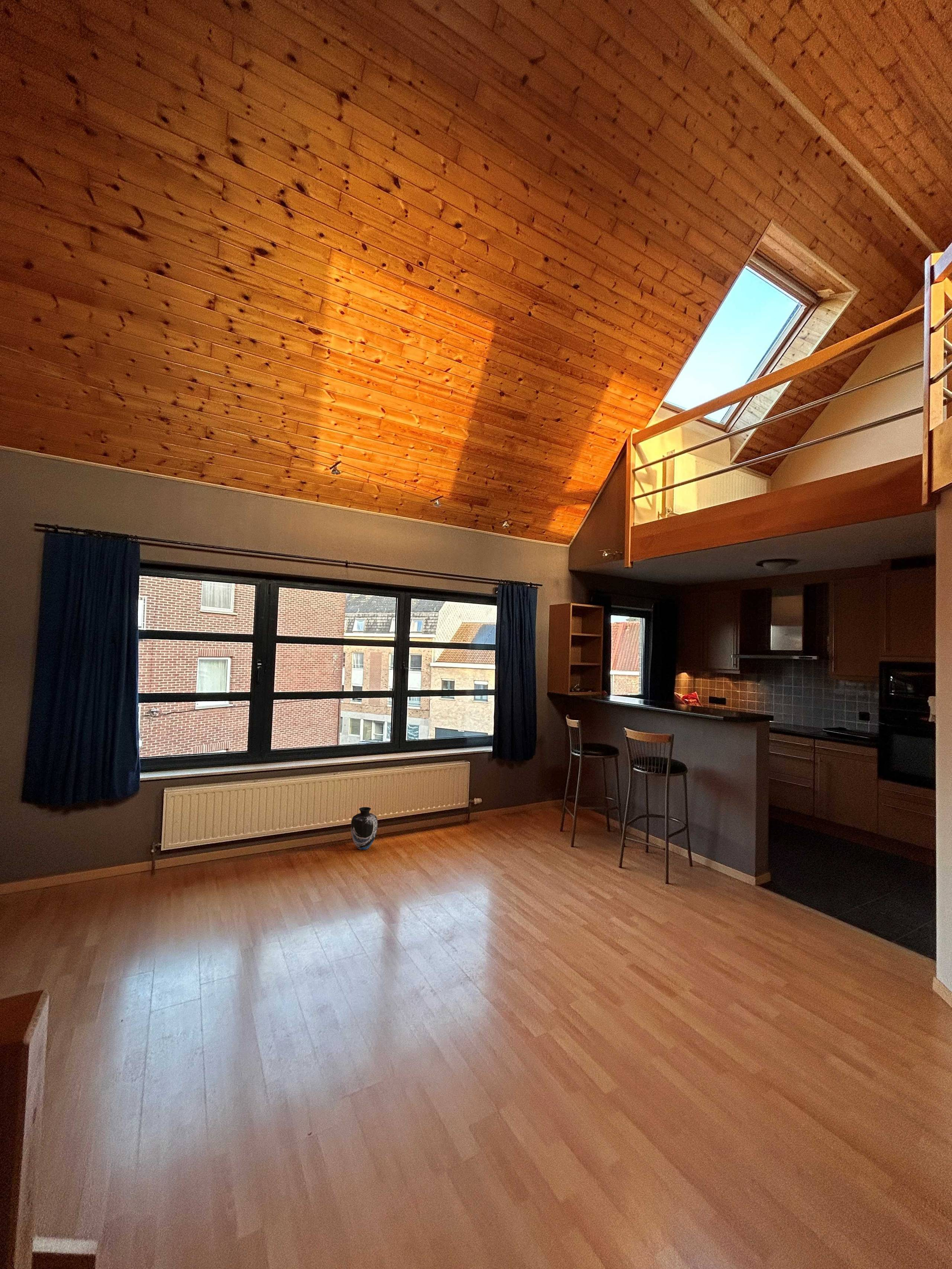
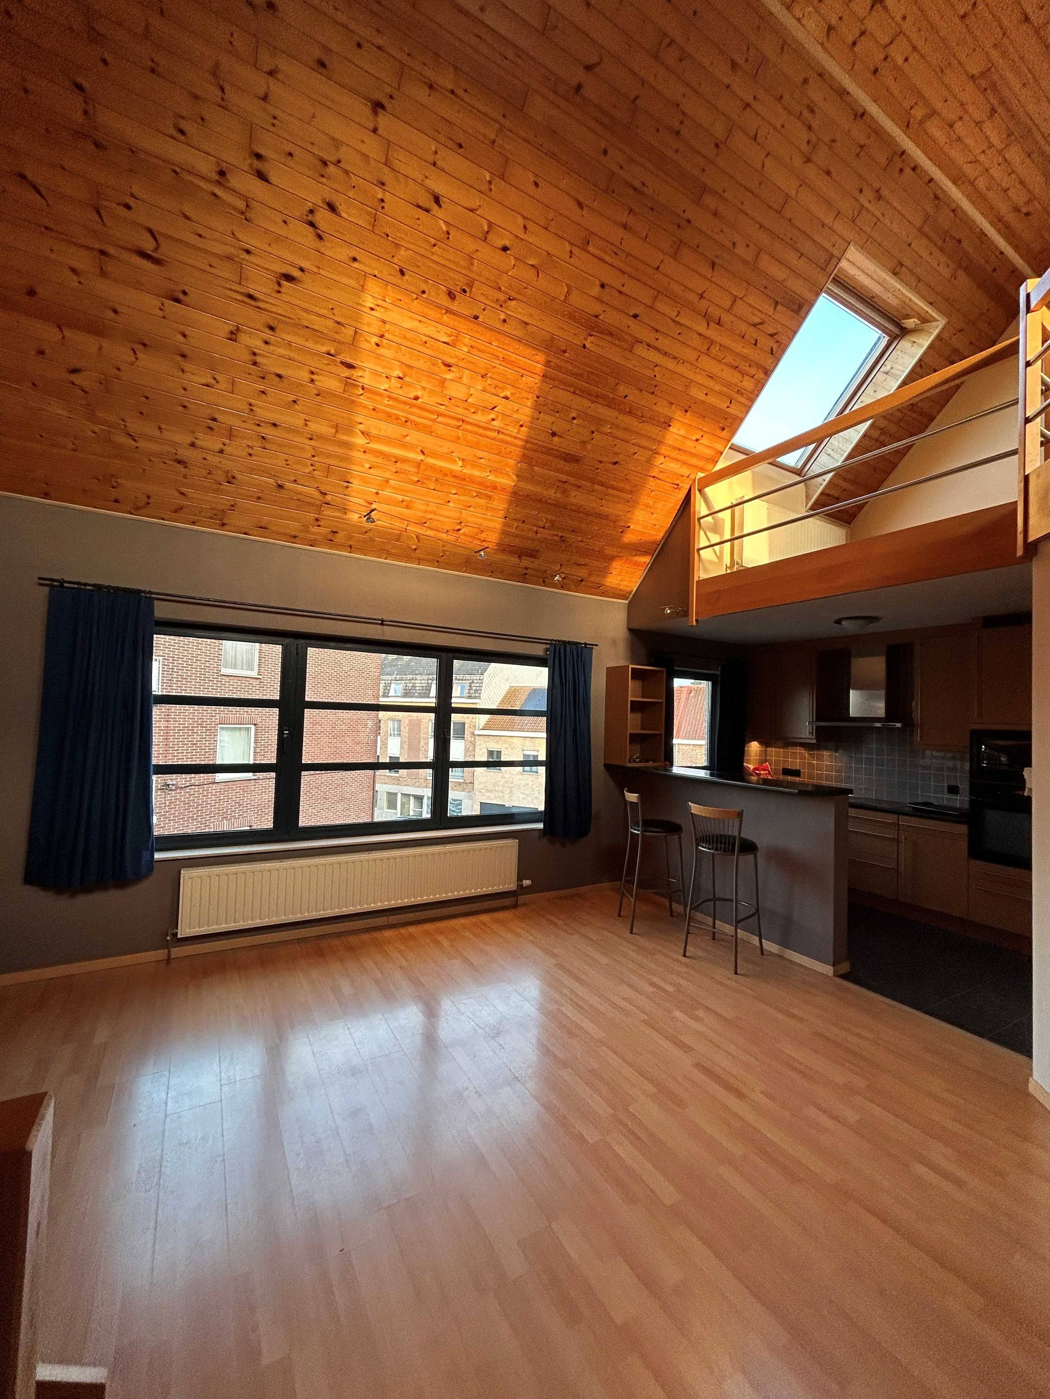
- vase [350,807,378,850]
